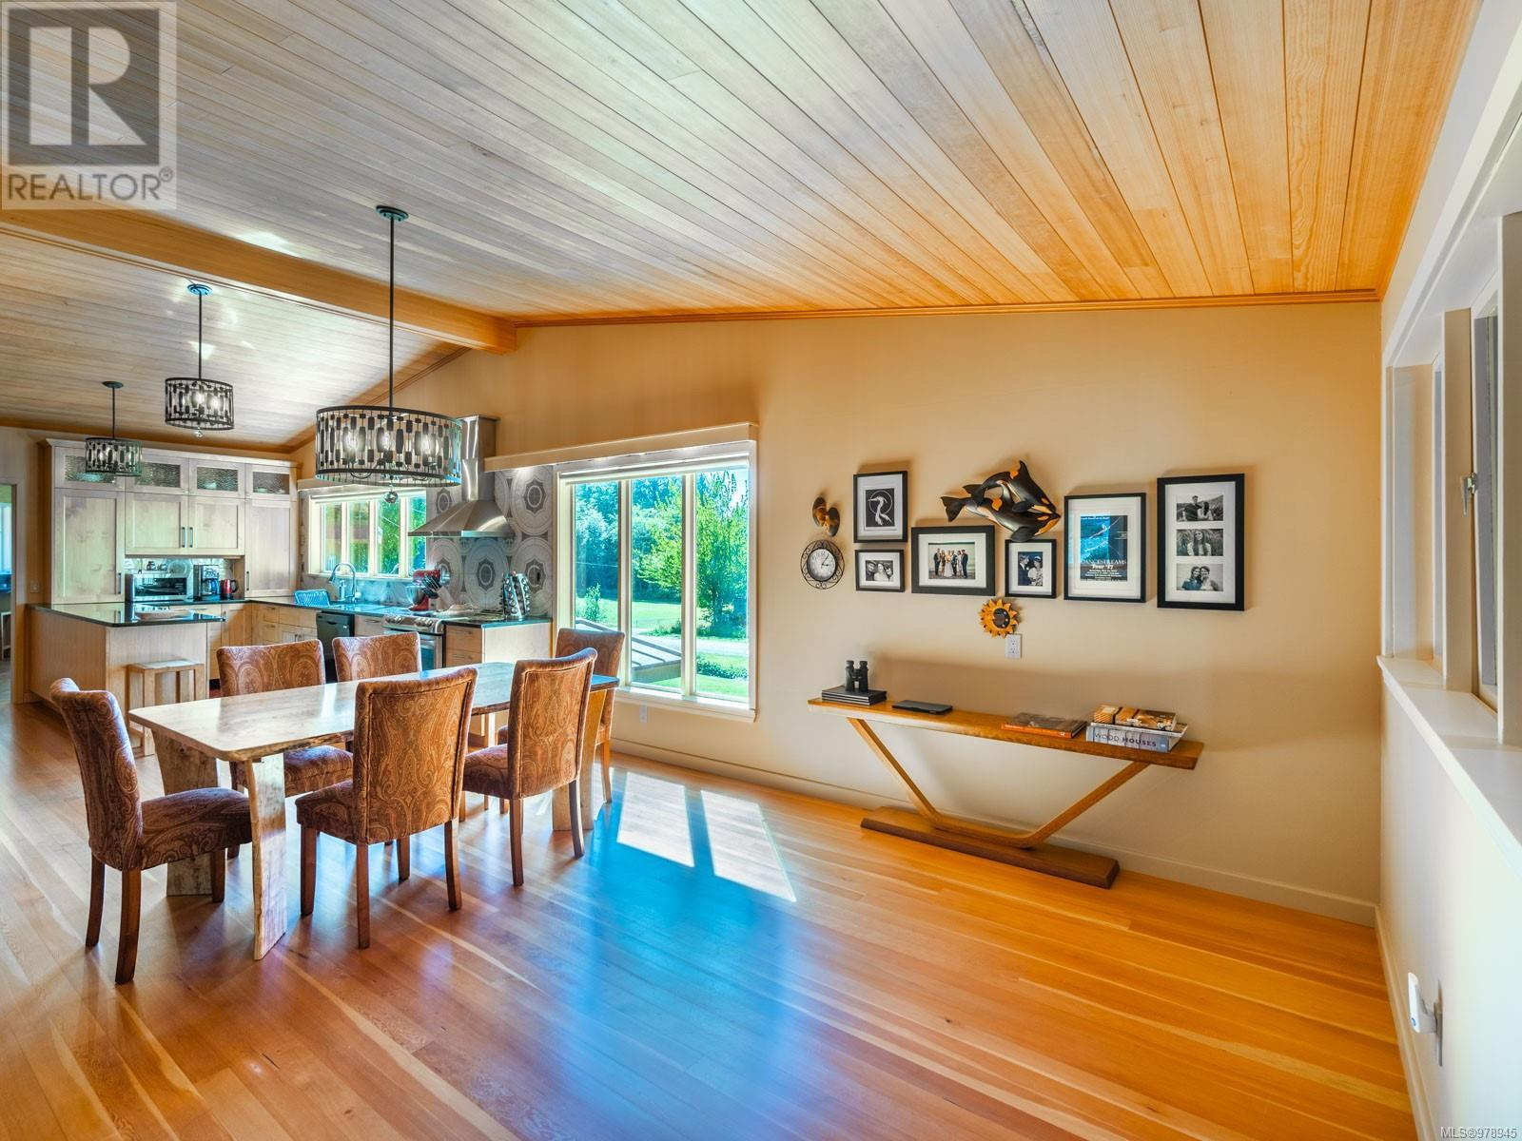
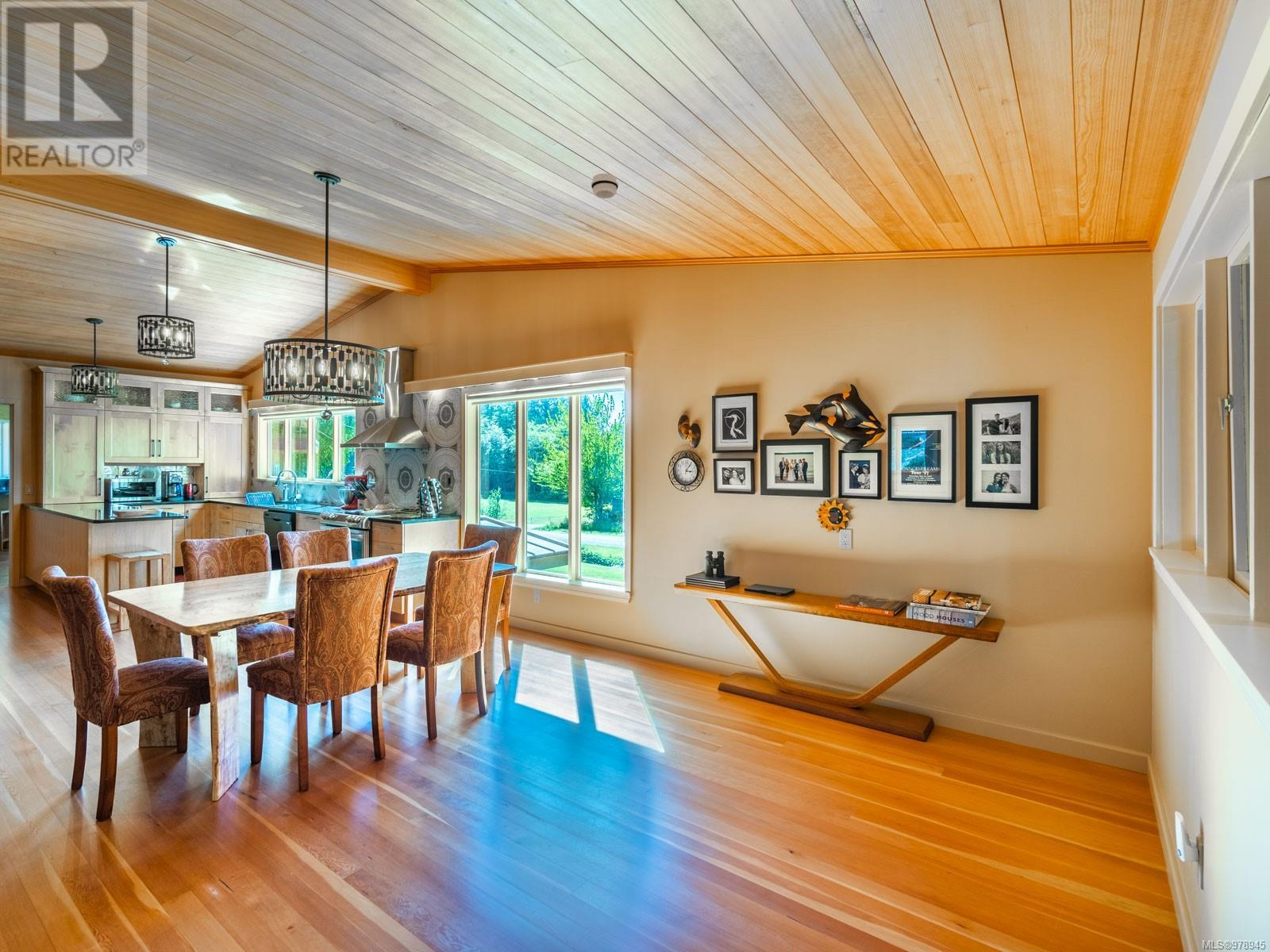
+ smoke detector [591,173,619,199]
